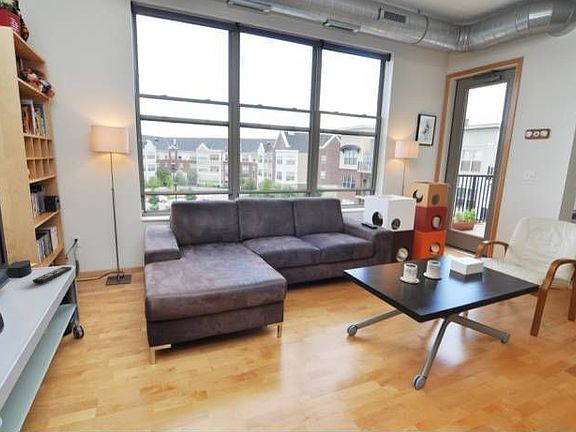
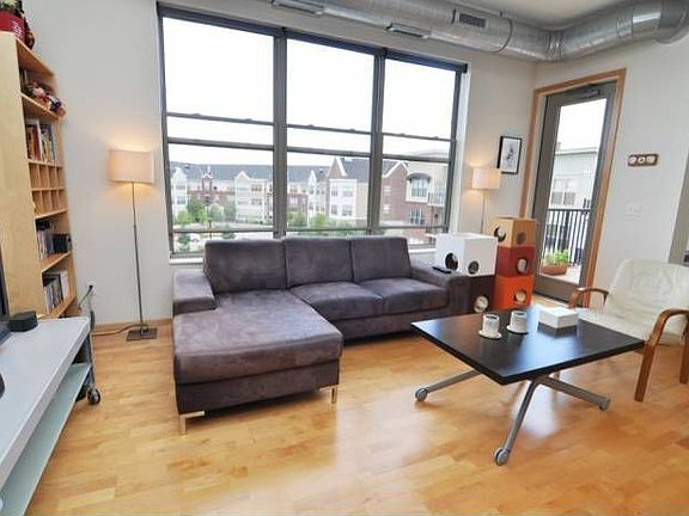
- remote control [32,266,72,285]
